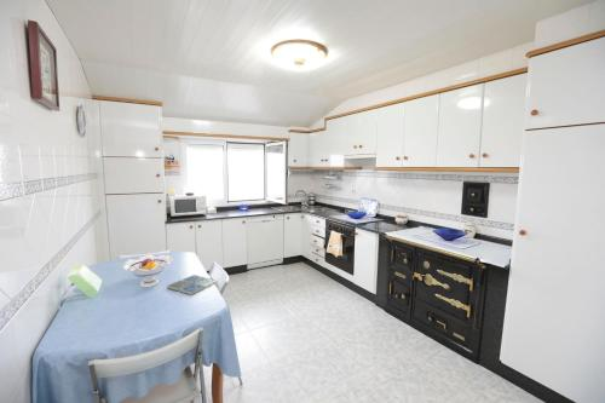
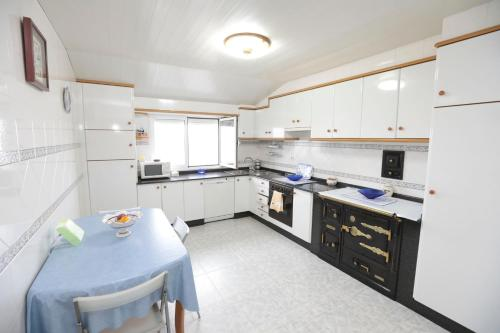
- drink coaster [166,274,219,297]
